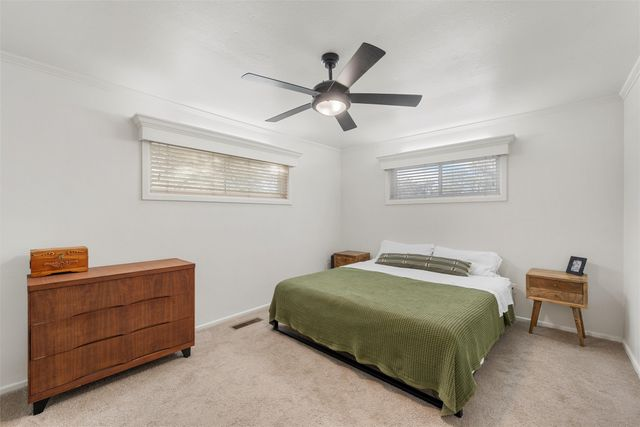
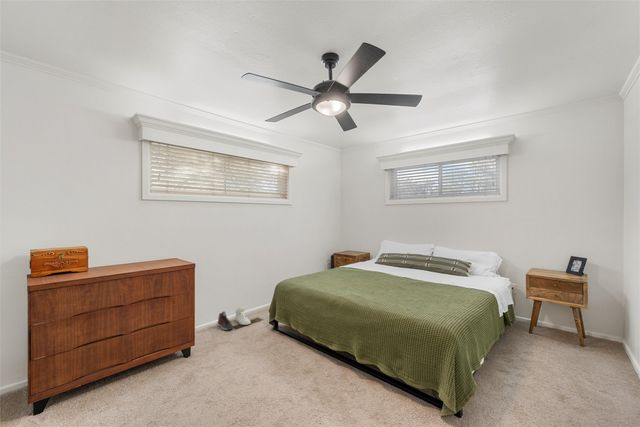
+ sneaker [234,307,252,326]
+ sneaker [216,311,234,331]
